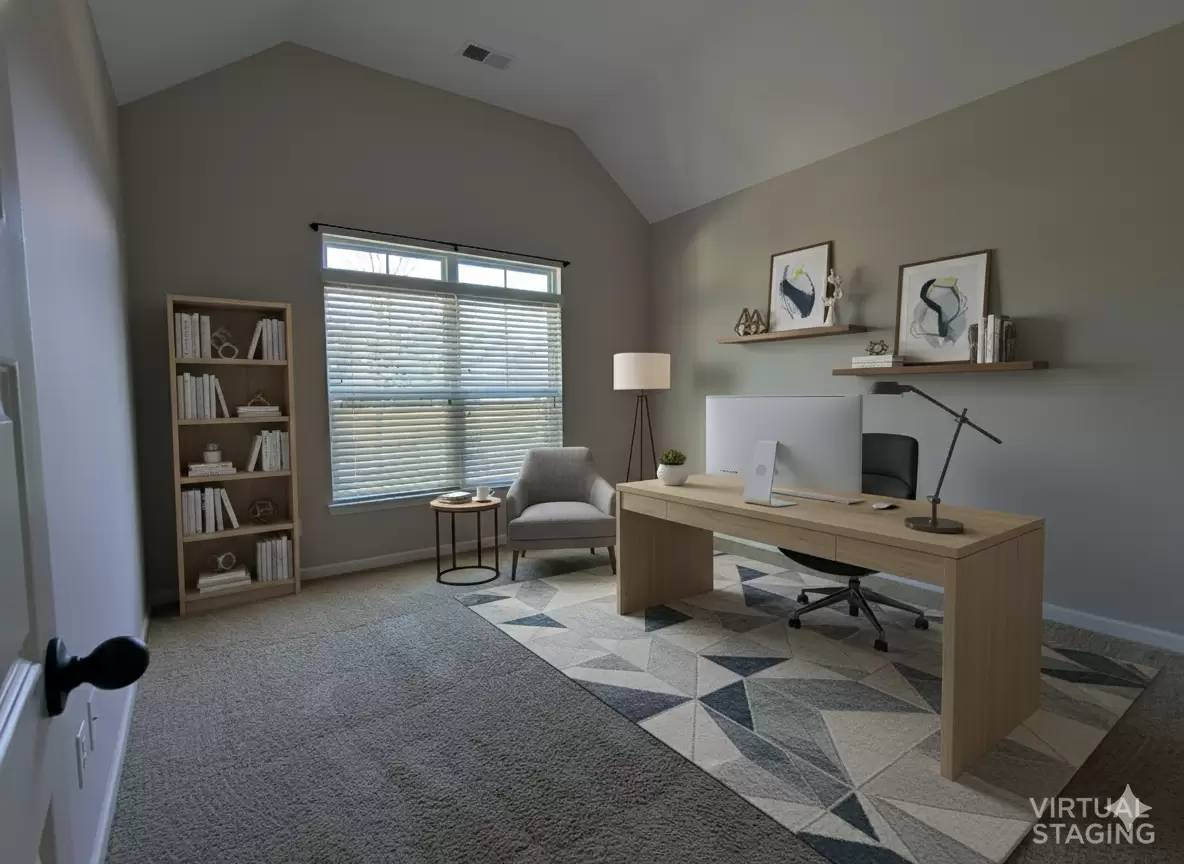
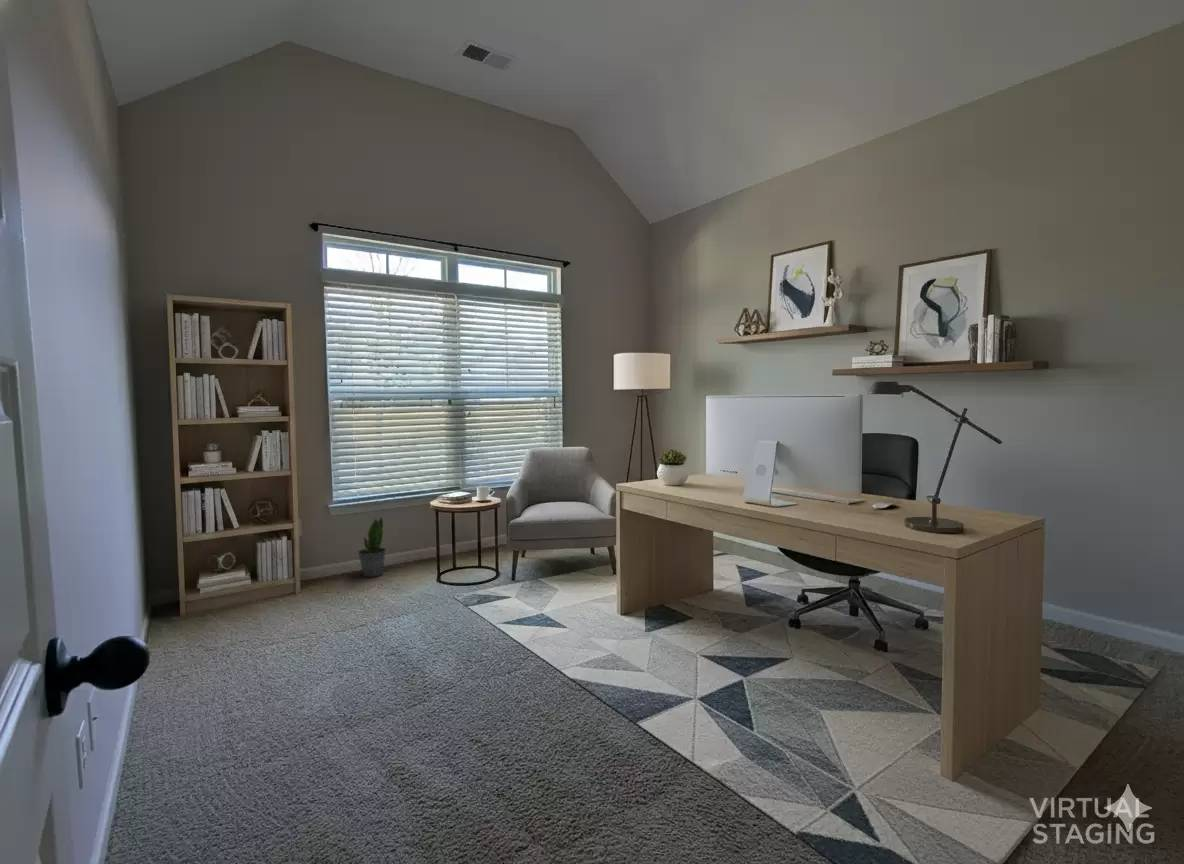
+ potted plant [357,515,387,578]
